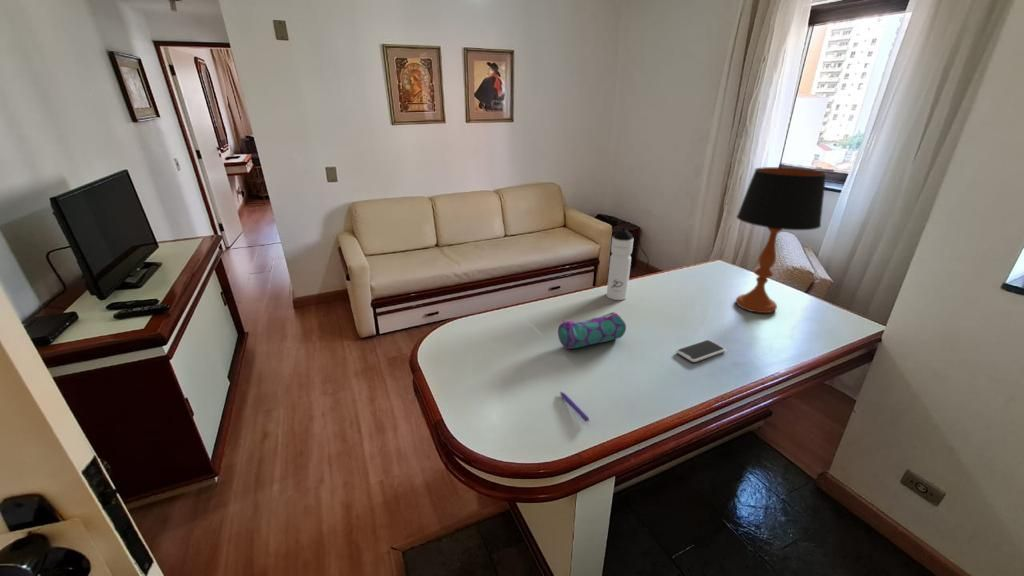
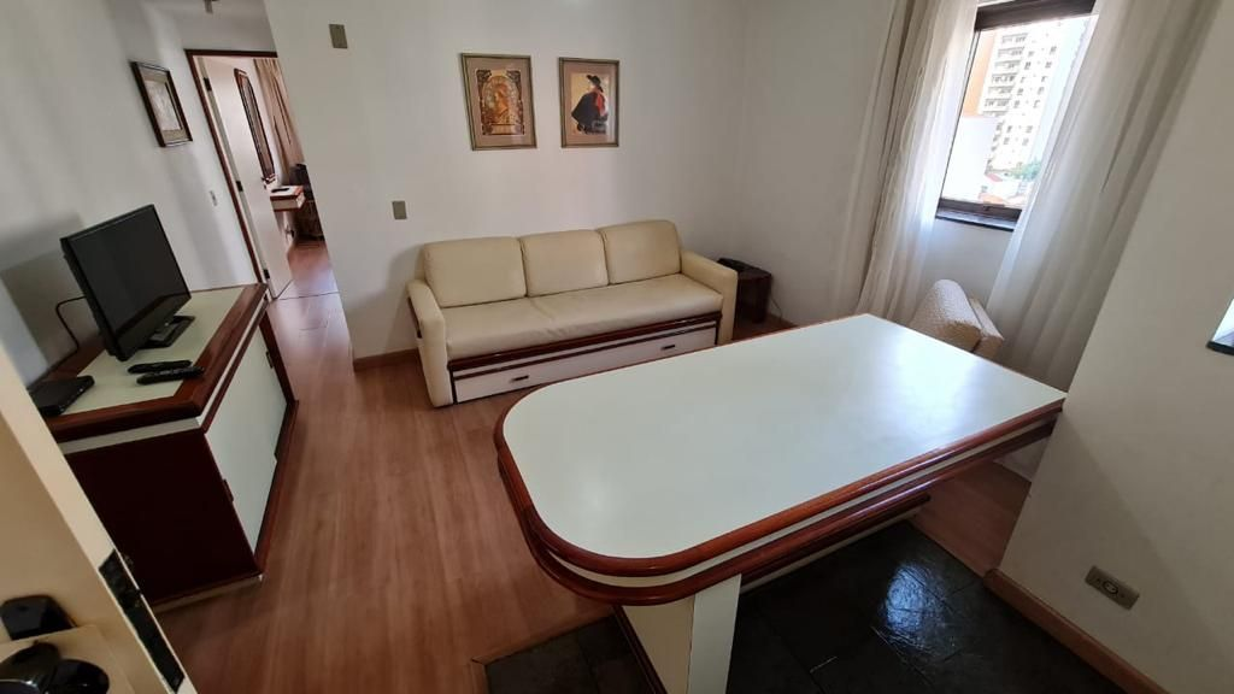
- pencil case [557,311,627,350]
- smartphone [675,339,726,363]
- pen [559,391,590,423]
- water bottle [606,226,634,301]
- table lamp [735,166,828,314]
